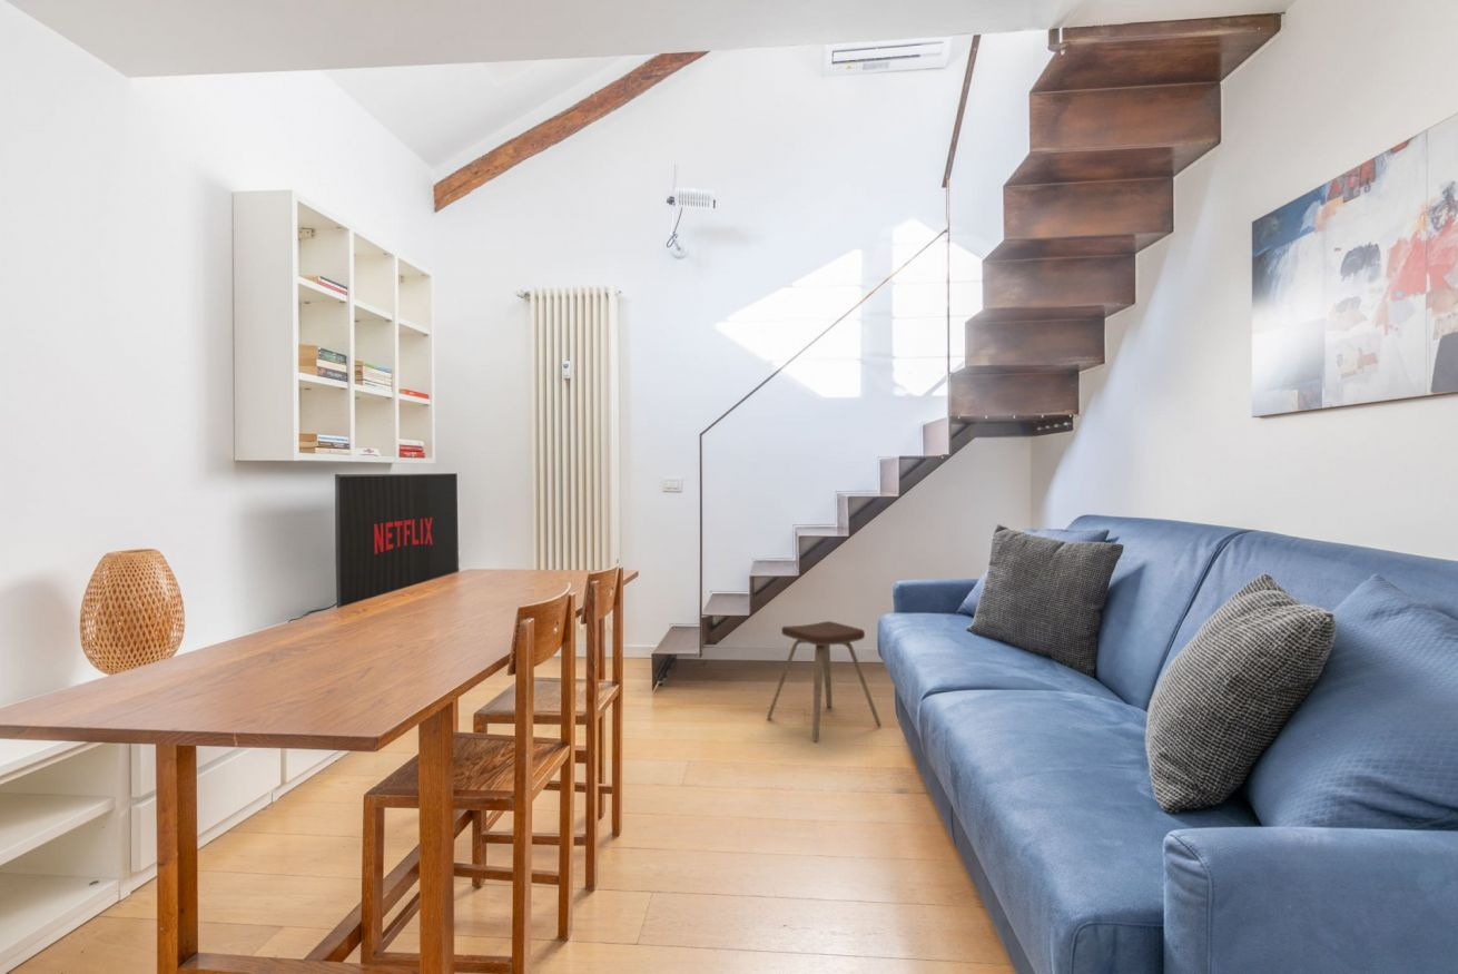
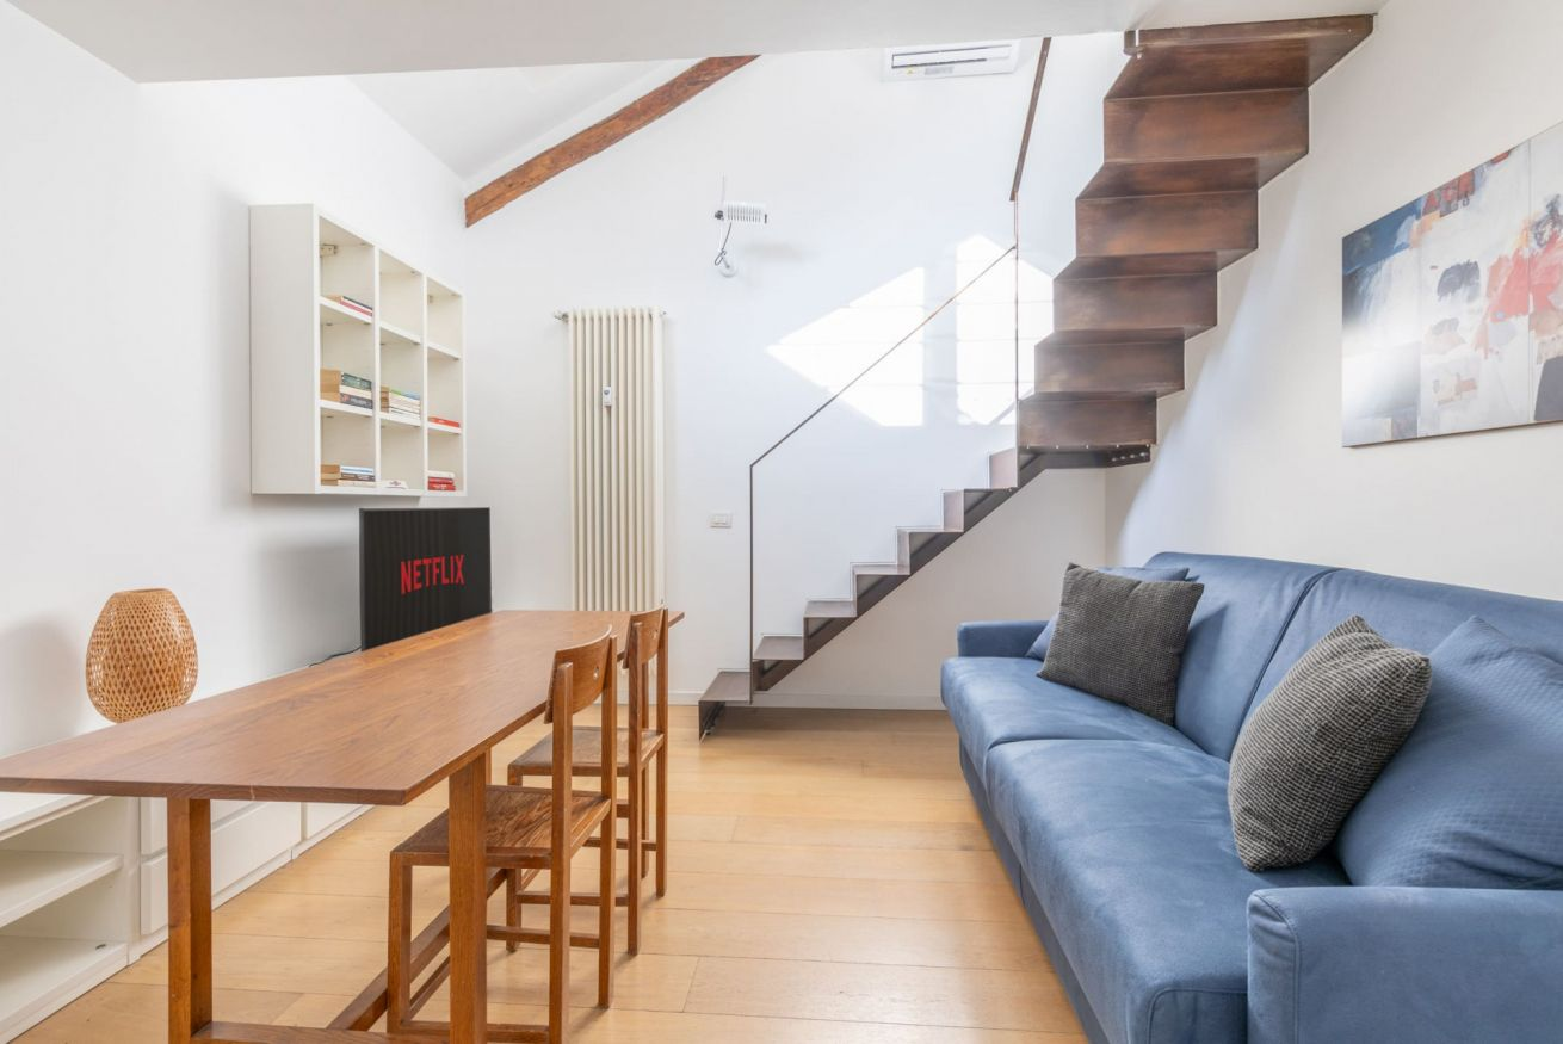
- music stool [766,620,883,741]
